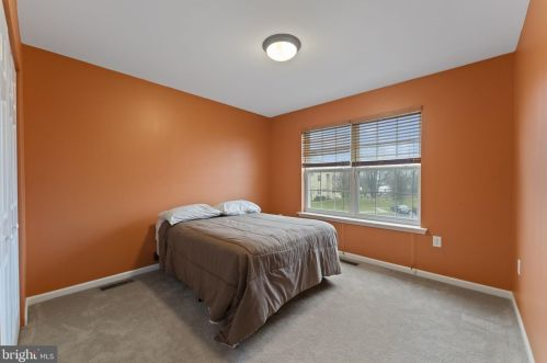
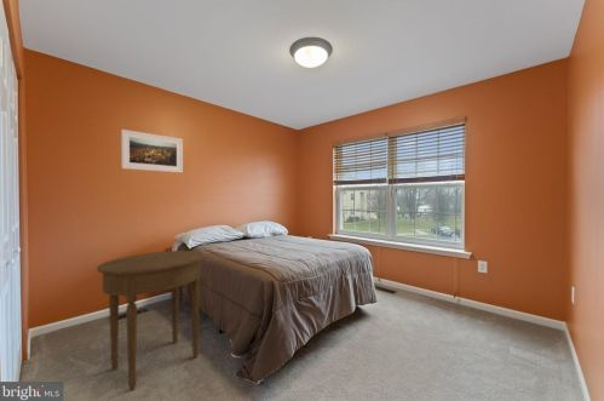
+ side table [96,250,206,391]
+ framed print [120,128,184,173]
